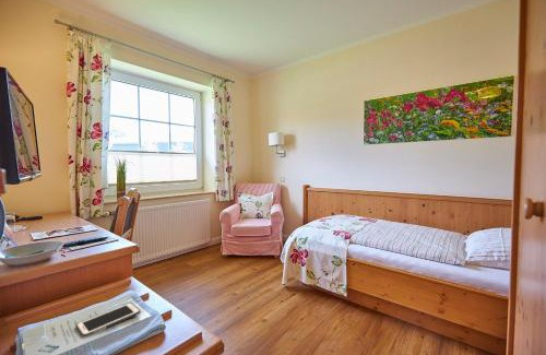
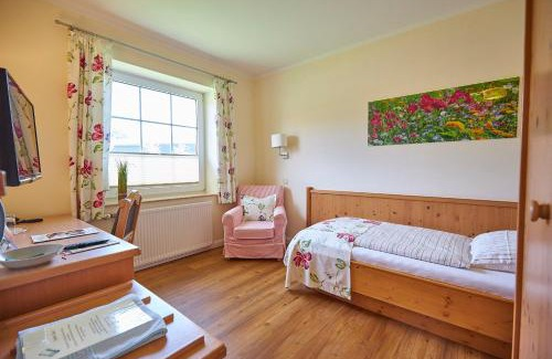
- cell phone [74,301,142,338]
